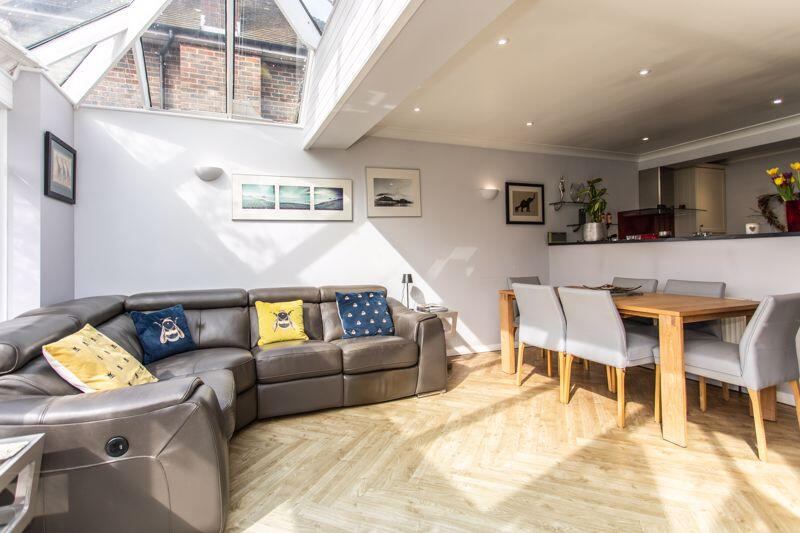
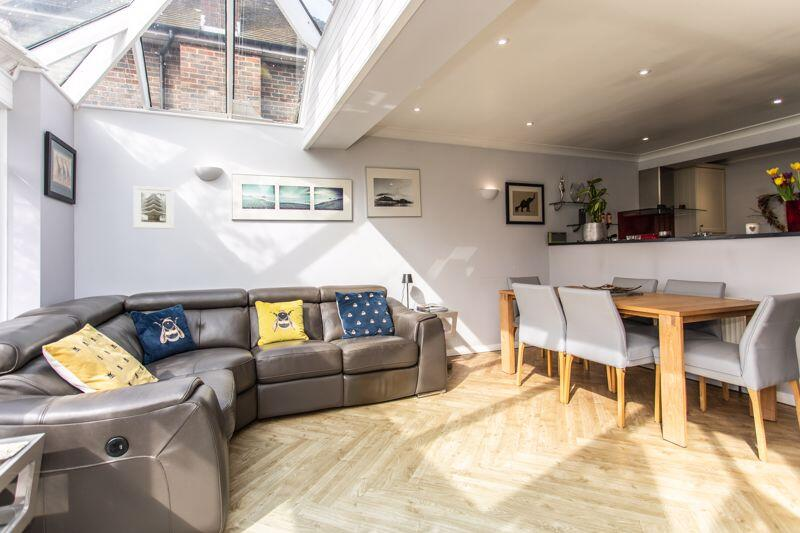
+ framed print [133,185,174,230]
